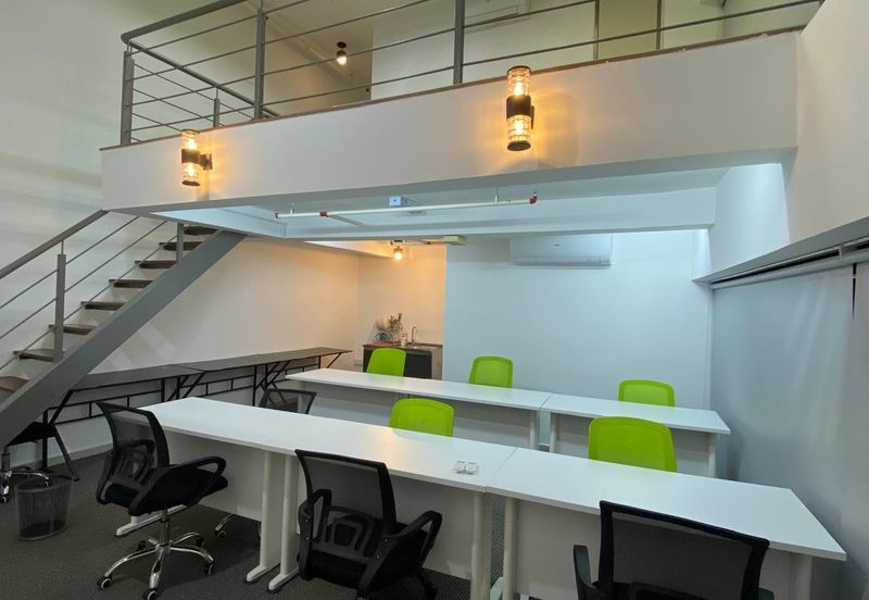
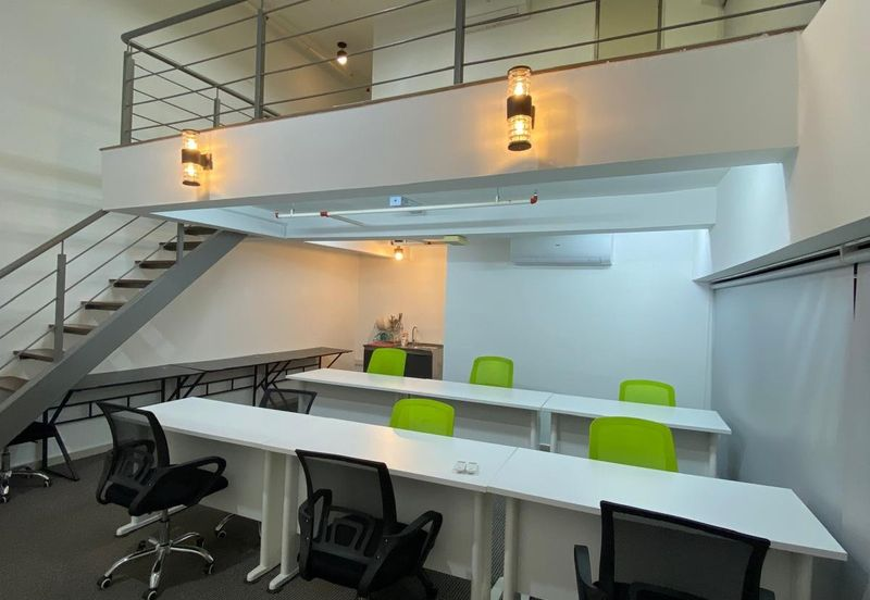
- waste bin [13,472,76,541]
